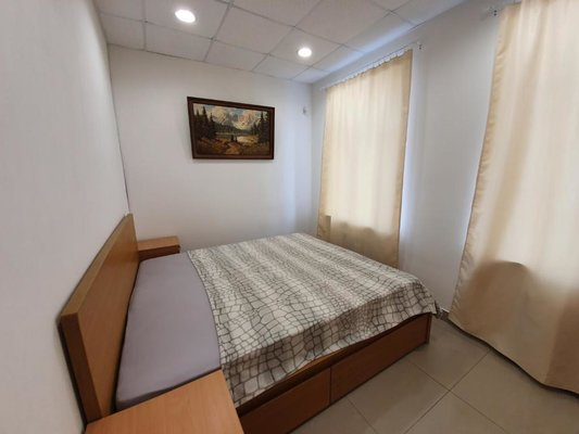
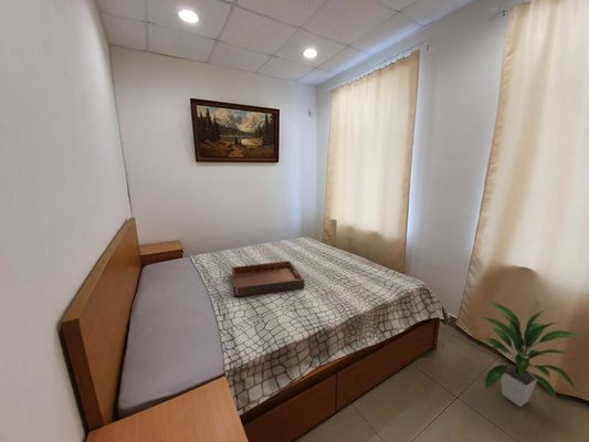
+ indoor plant [477,299,582,408]
+ serving tray [231,260,306,298]
